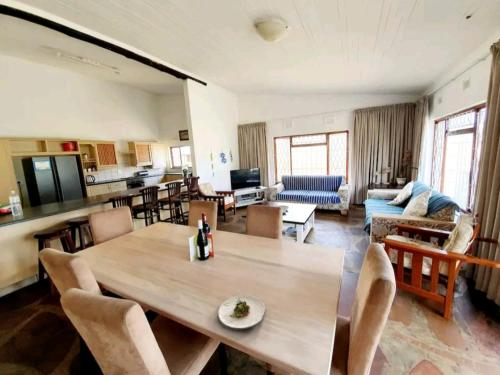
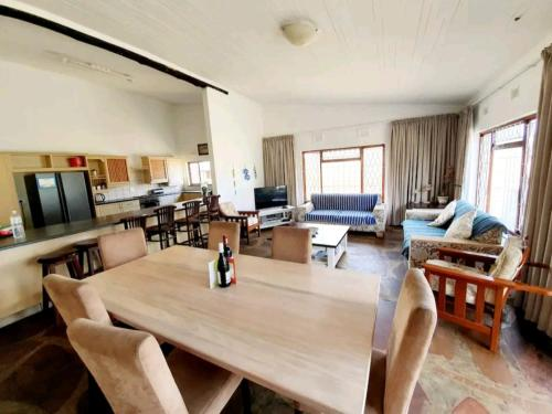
- salad plate [217,294,266,332]
